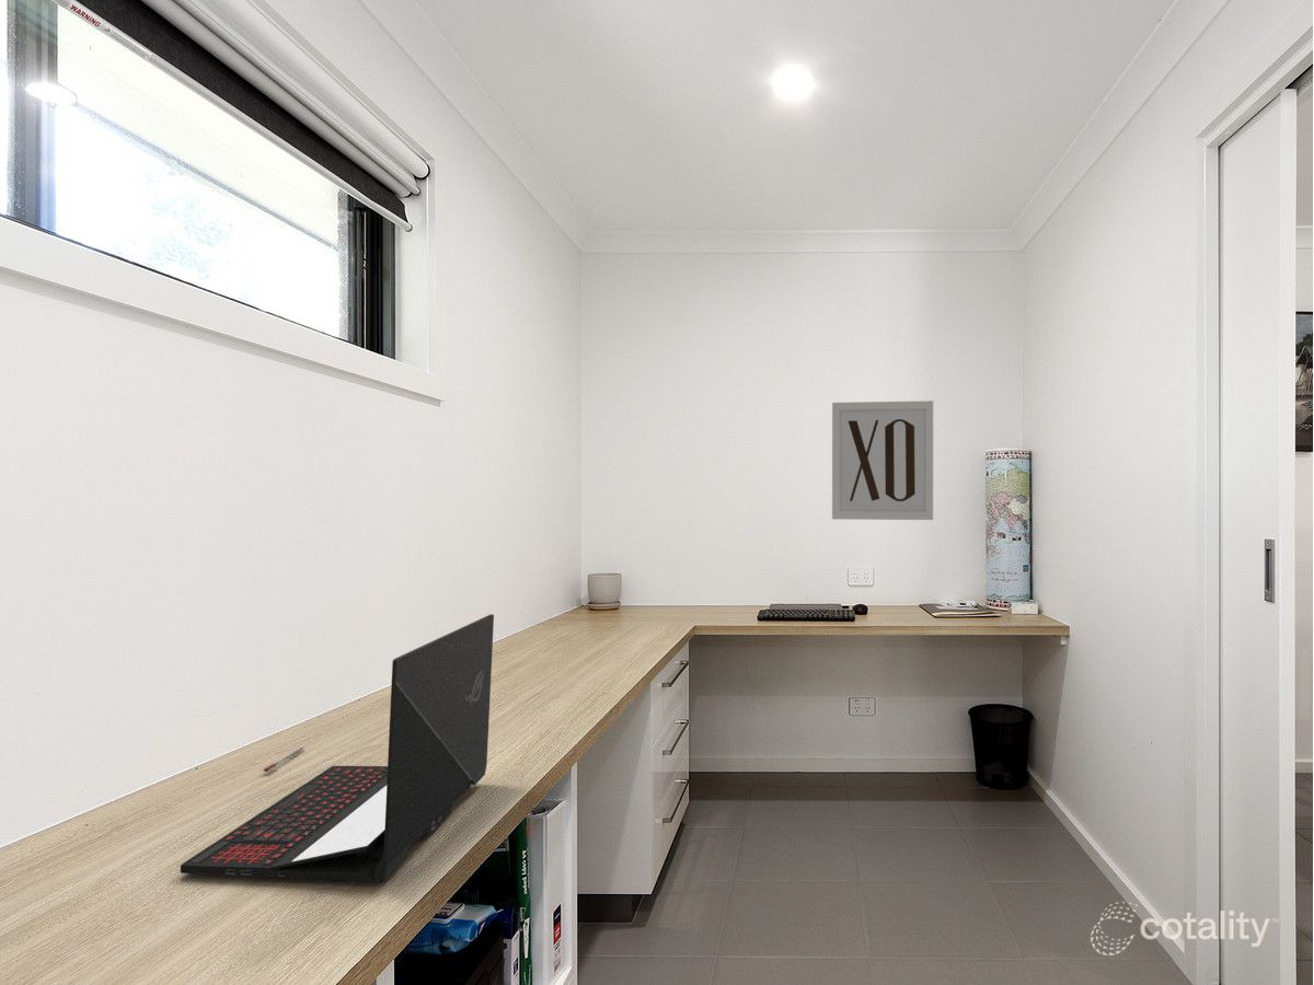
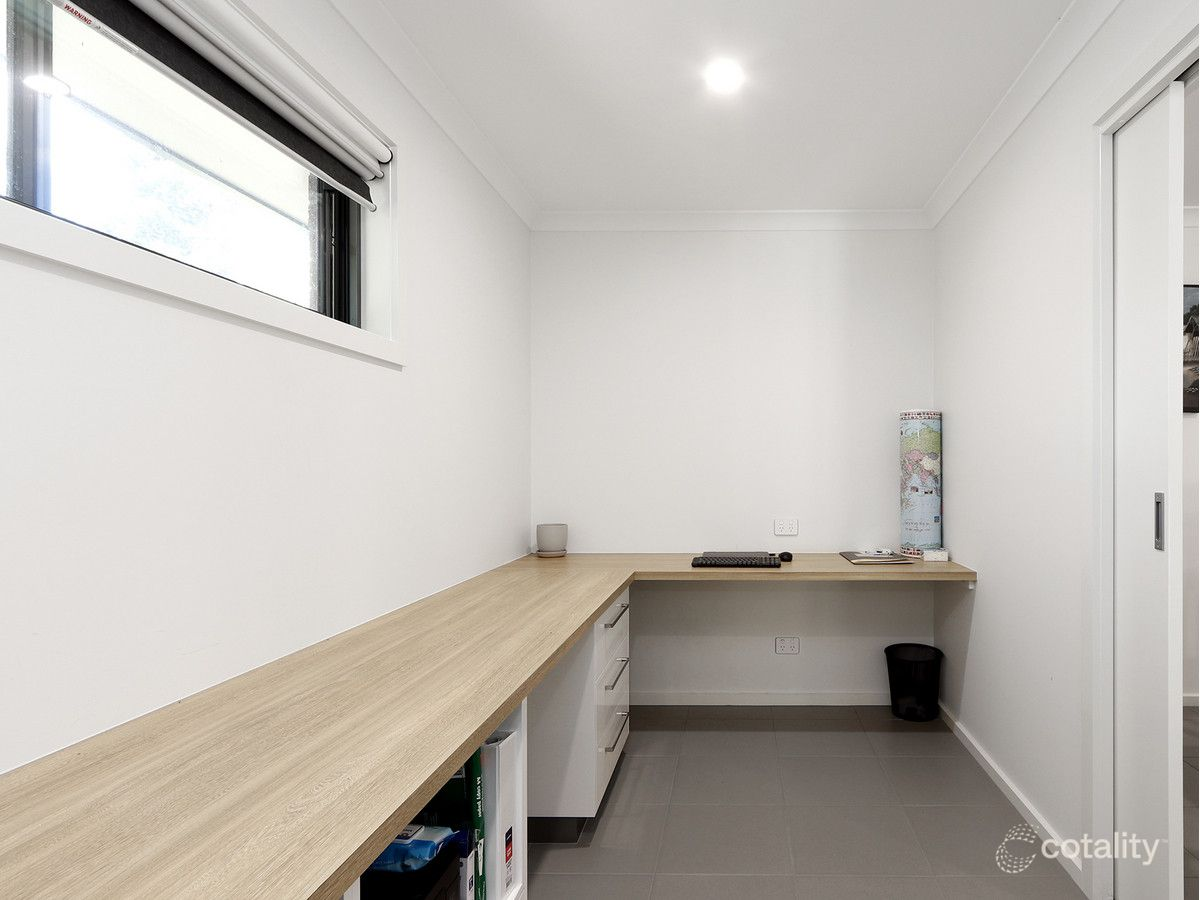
- laptop [180,613,495,882]
- pen [262,746,306,773]
- wall art [831,399,934,521]
